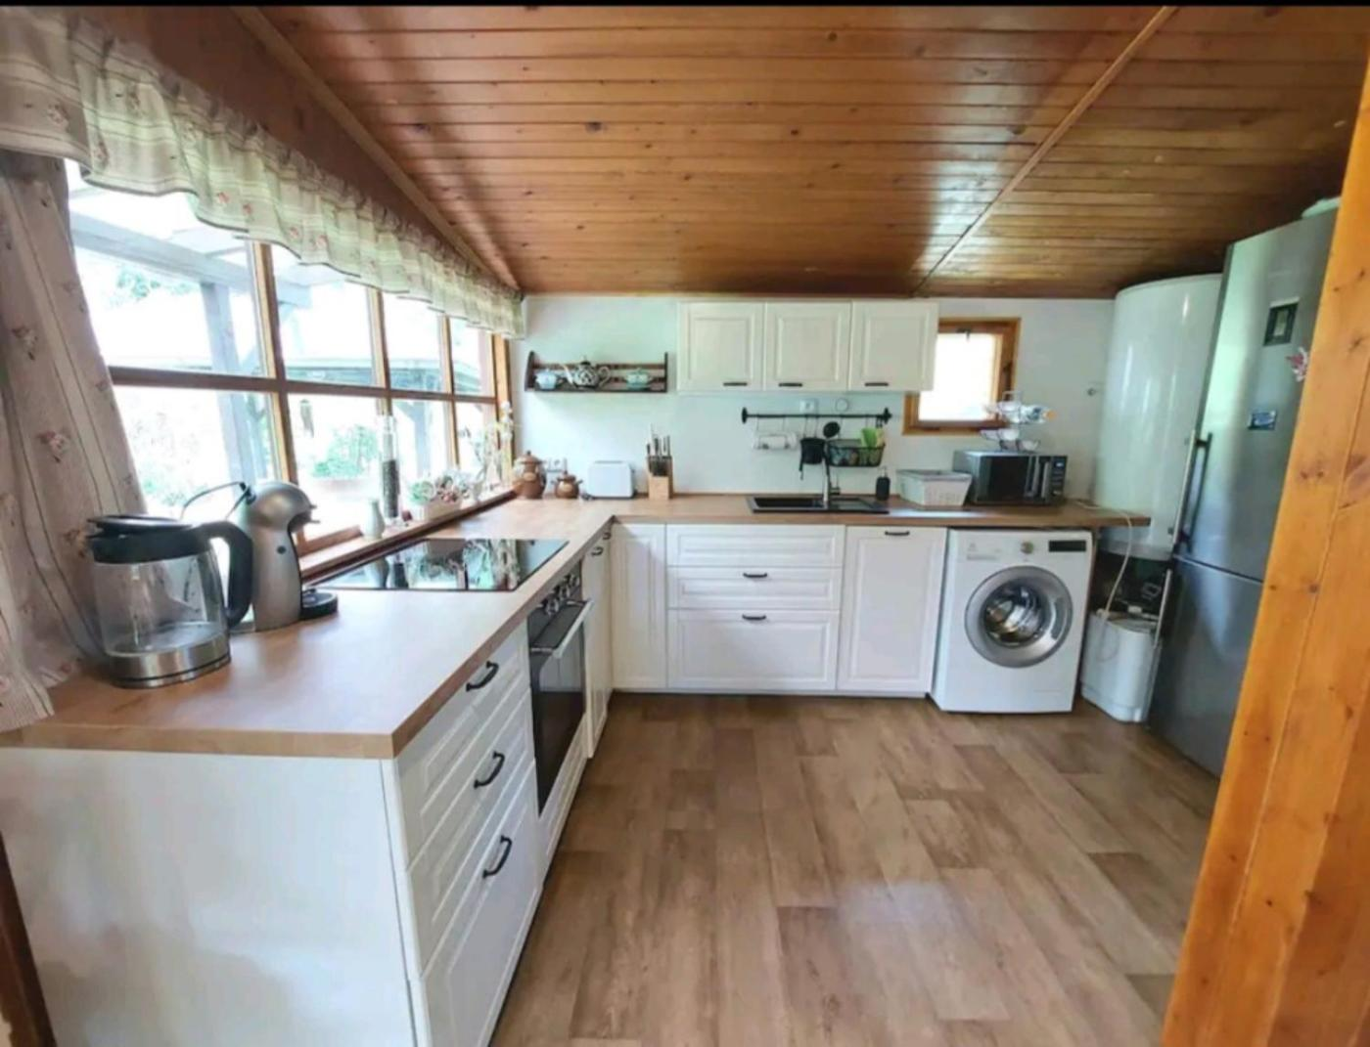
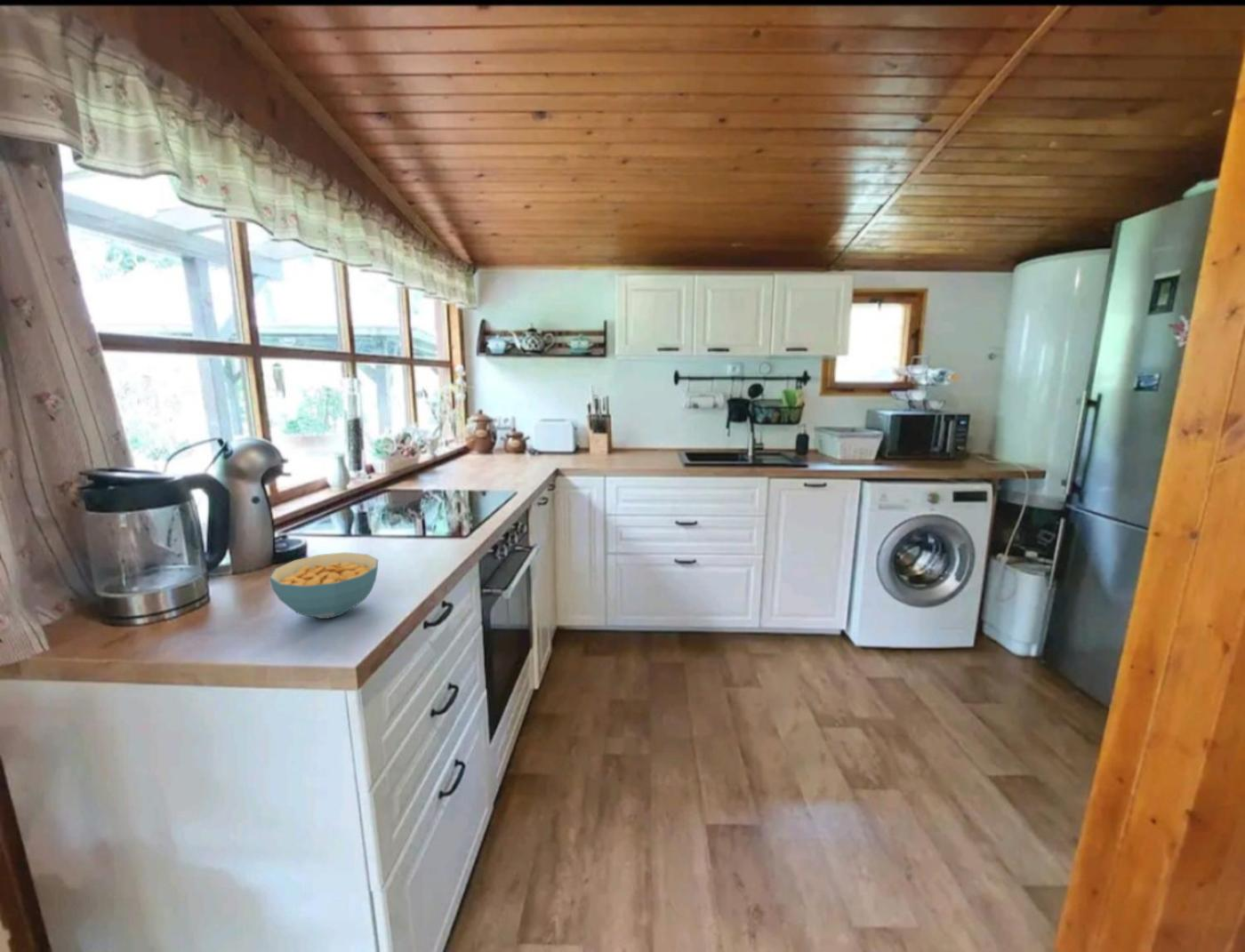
+ cereal bowl [269,551,379,620]
